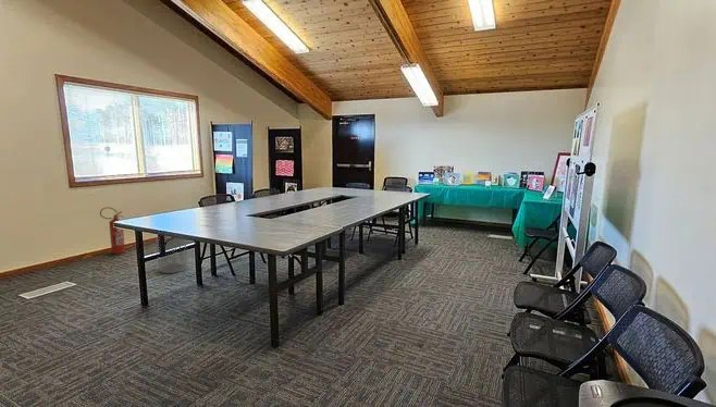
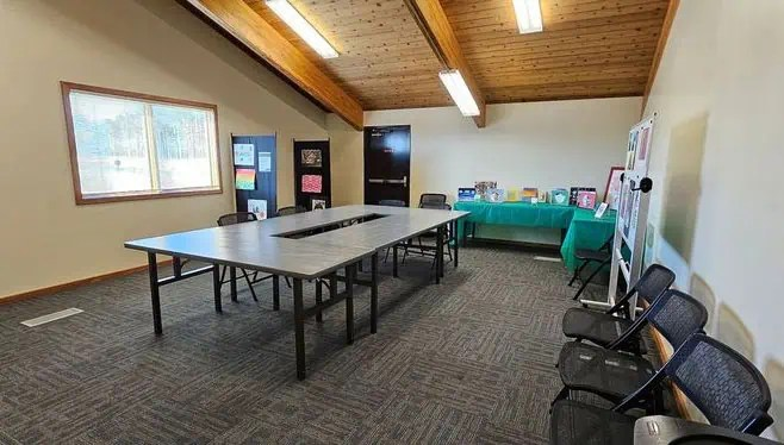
- fire extinguisher [99,206,126,256]
- waste bin [155,237,188,274]
